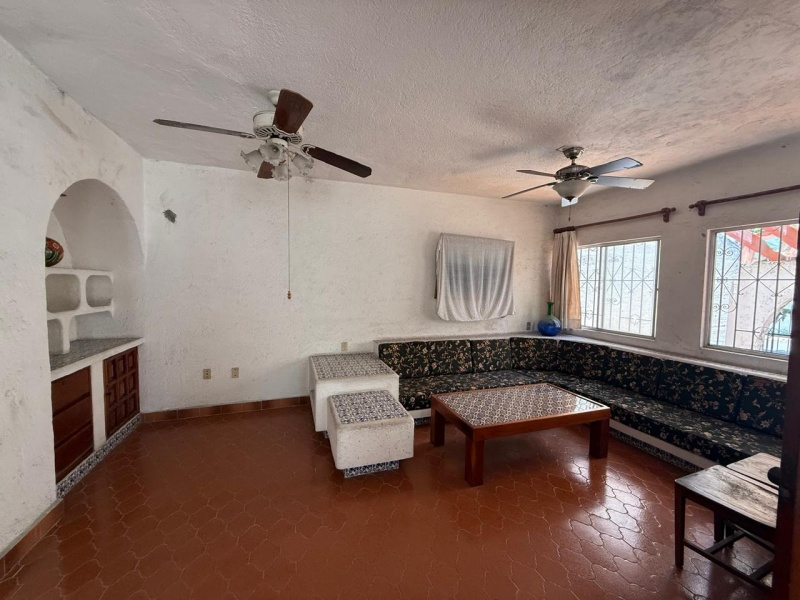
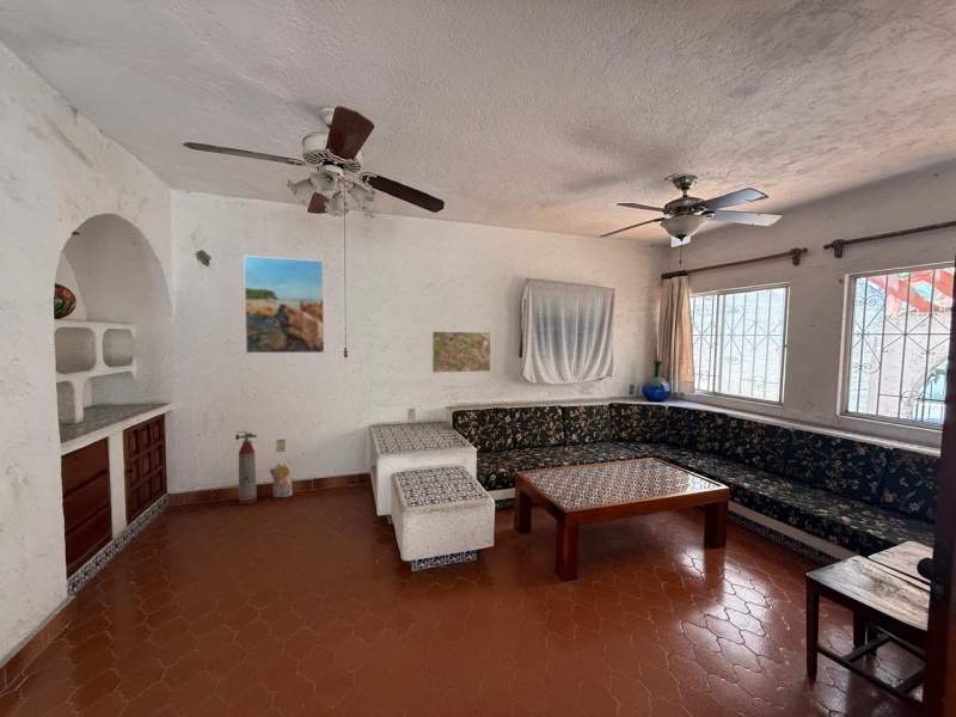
+ fire extinguisher [234,430,258,507]
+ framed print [431,330,492,374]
+ plush toy [269,461,294,498]
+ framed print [243,255,325,354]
